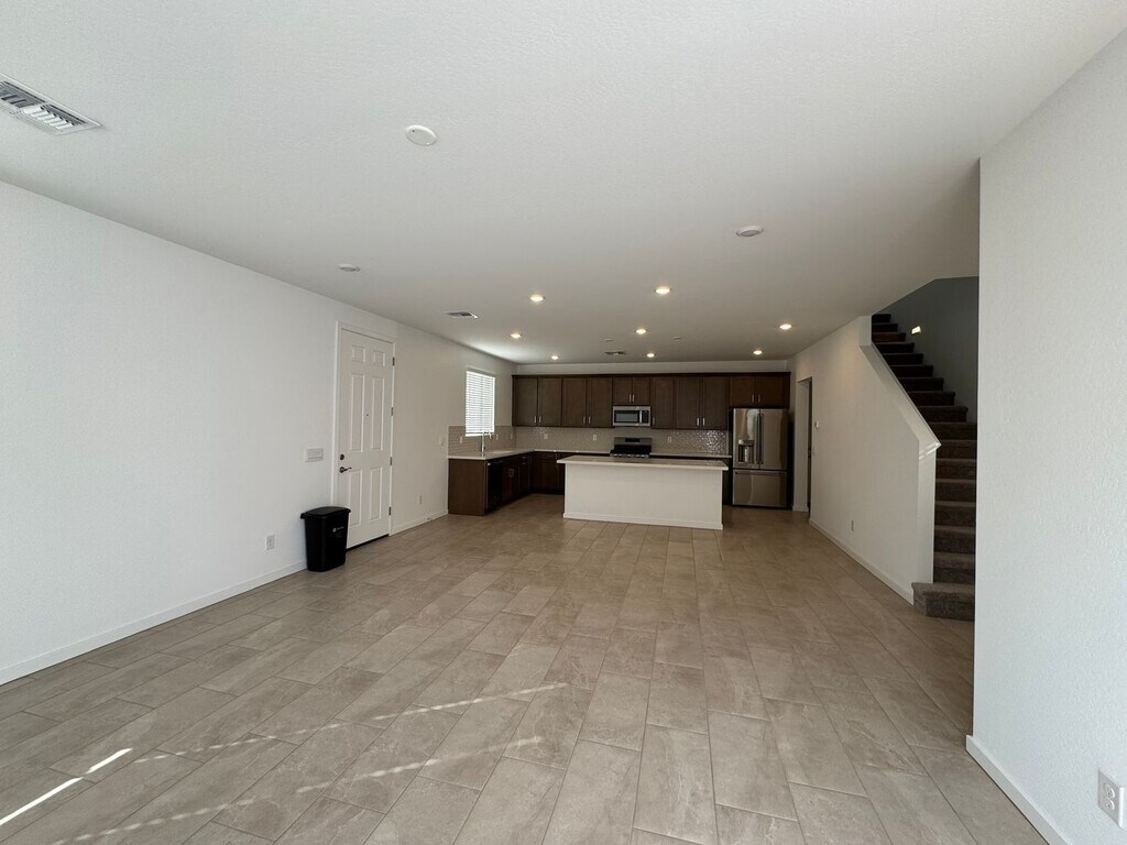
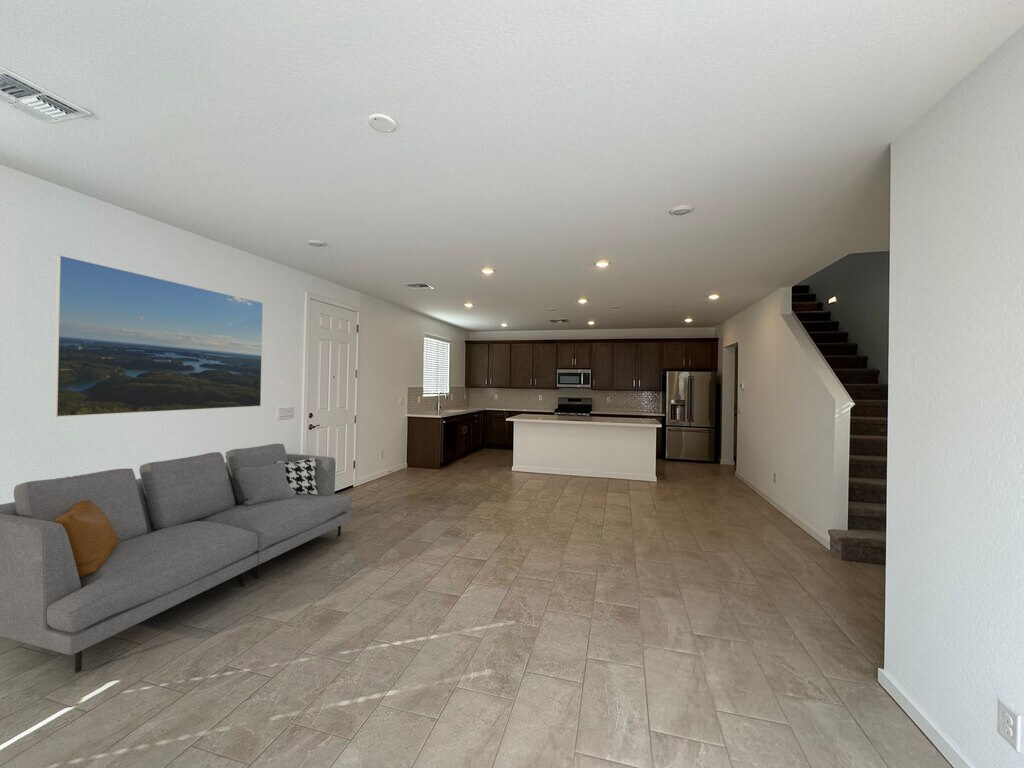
+ sofa [0,443,353,674]
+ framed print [52,254,264,418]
